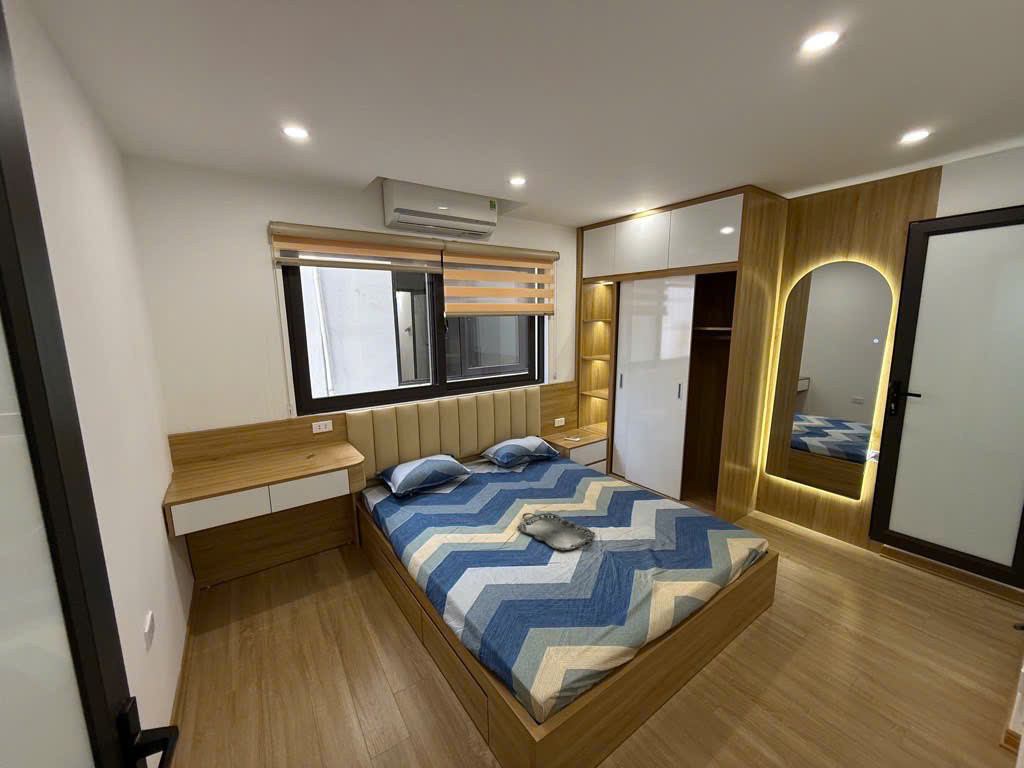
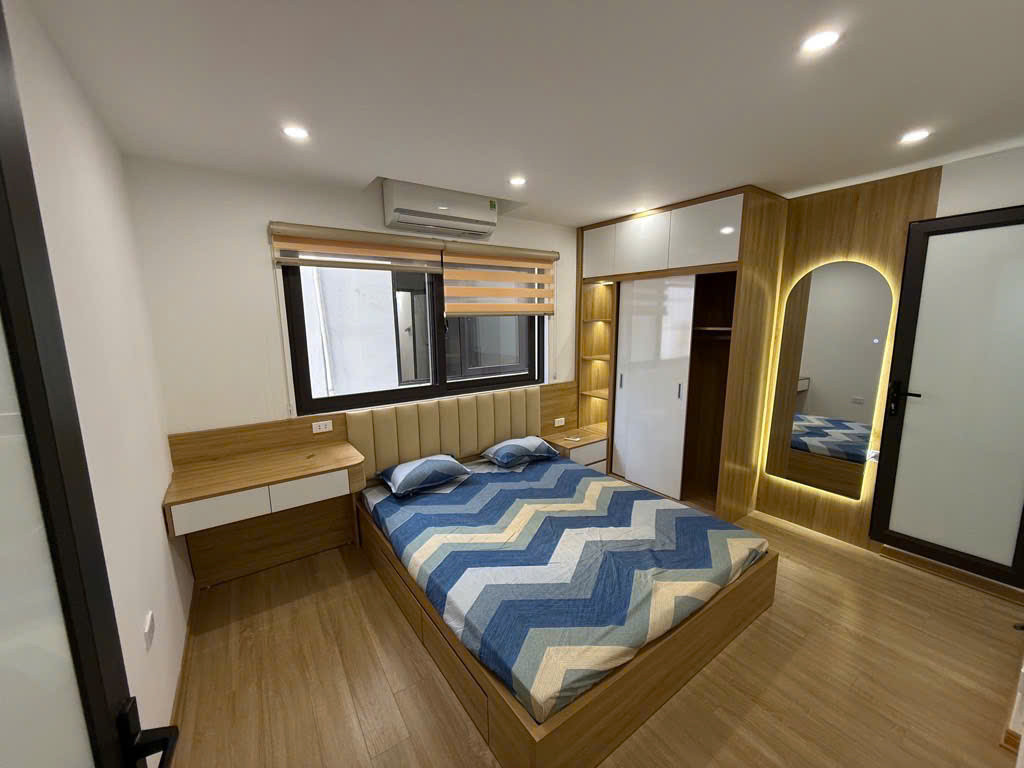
- serving tray [516,512,596,552]
